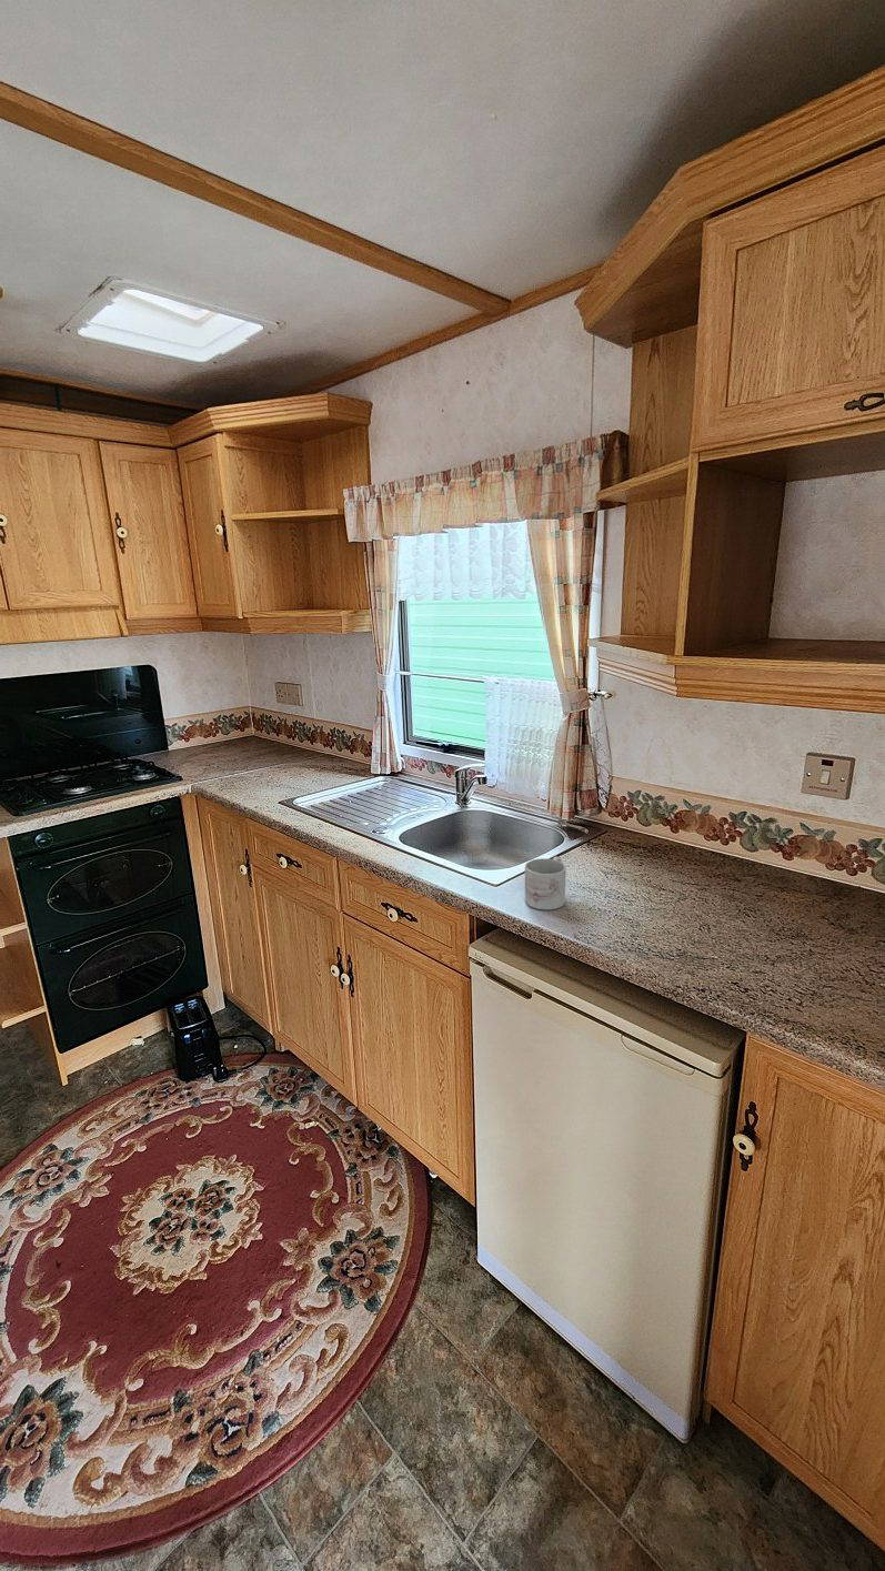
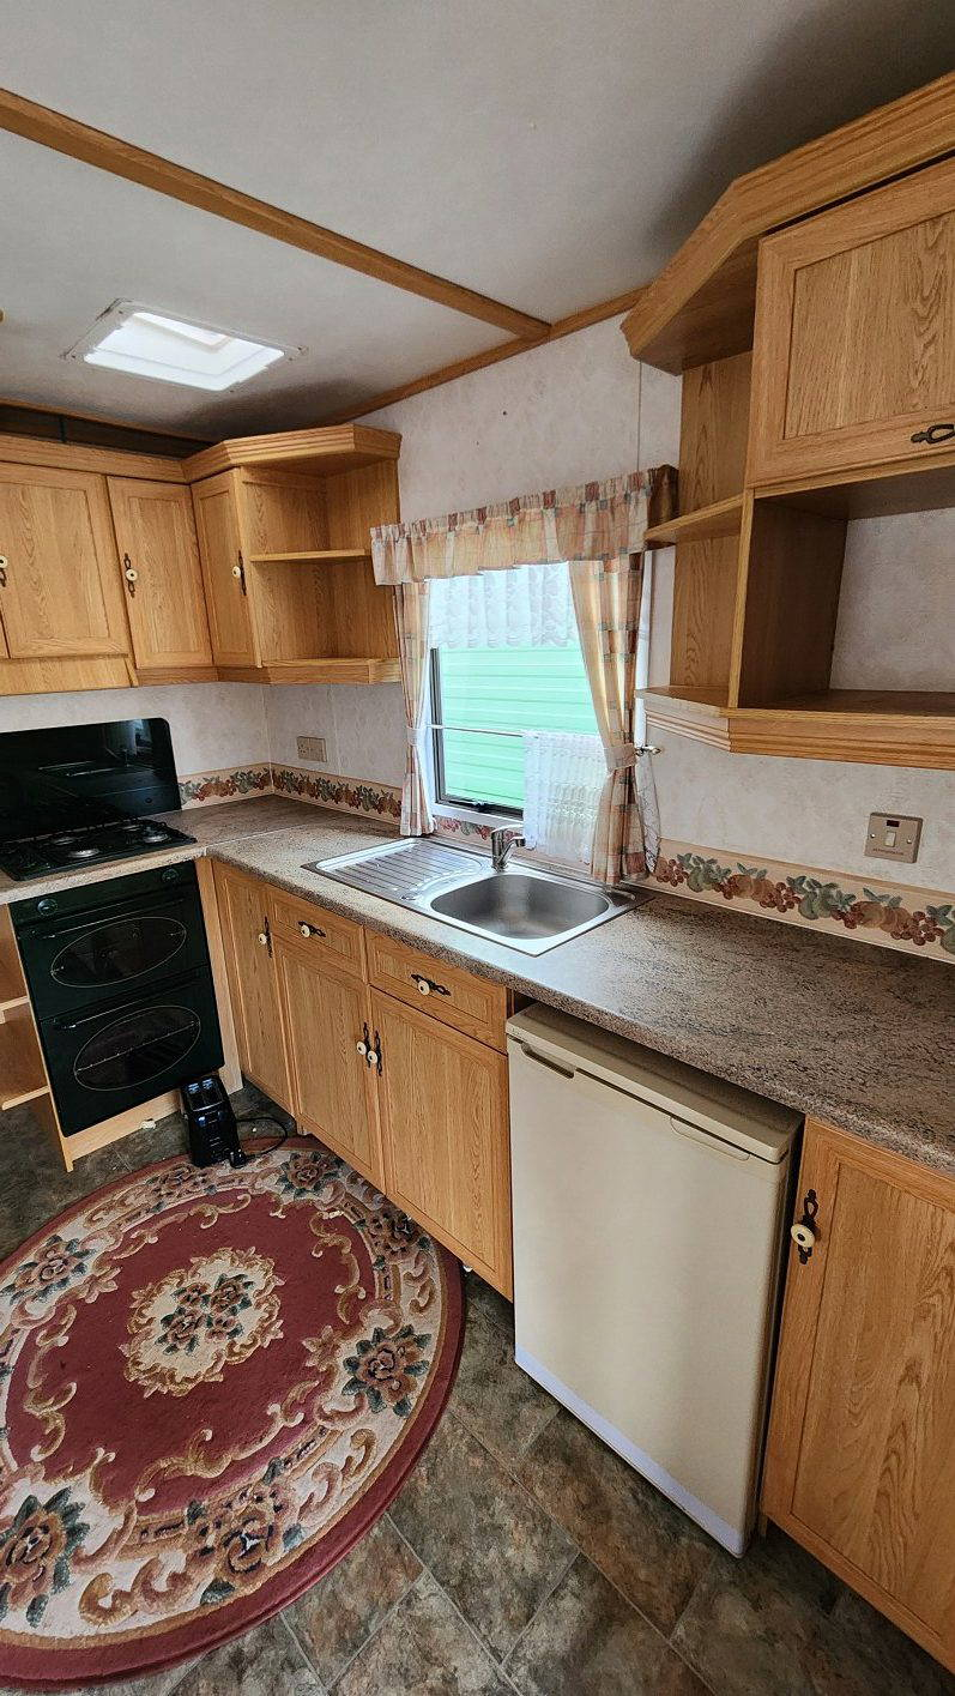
- mug [524,856,567,910]
